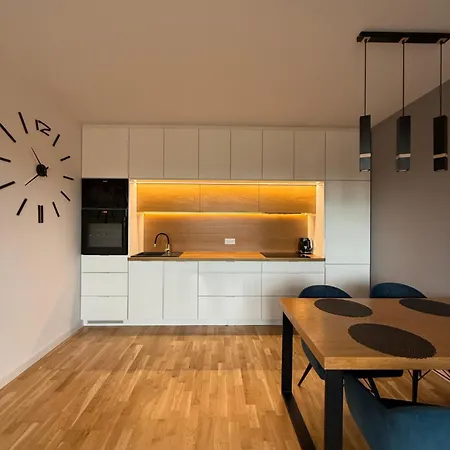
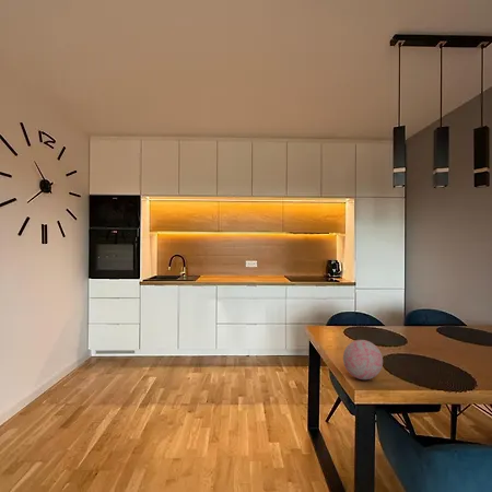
+ decorative orb [342,339,384,380]
